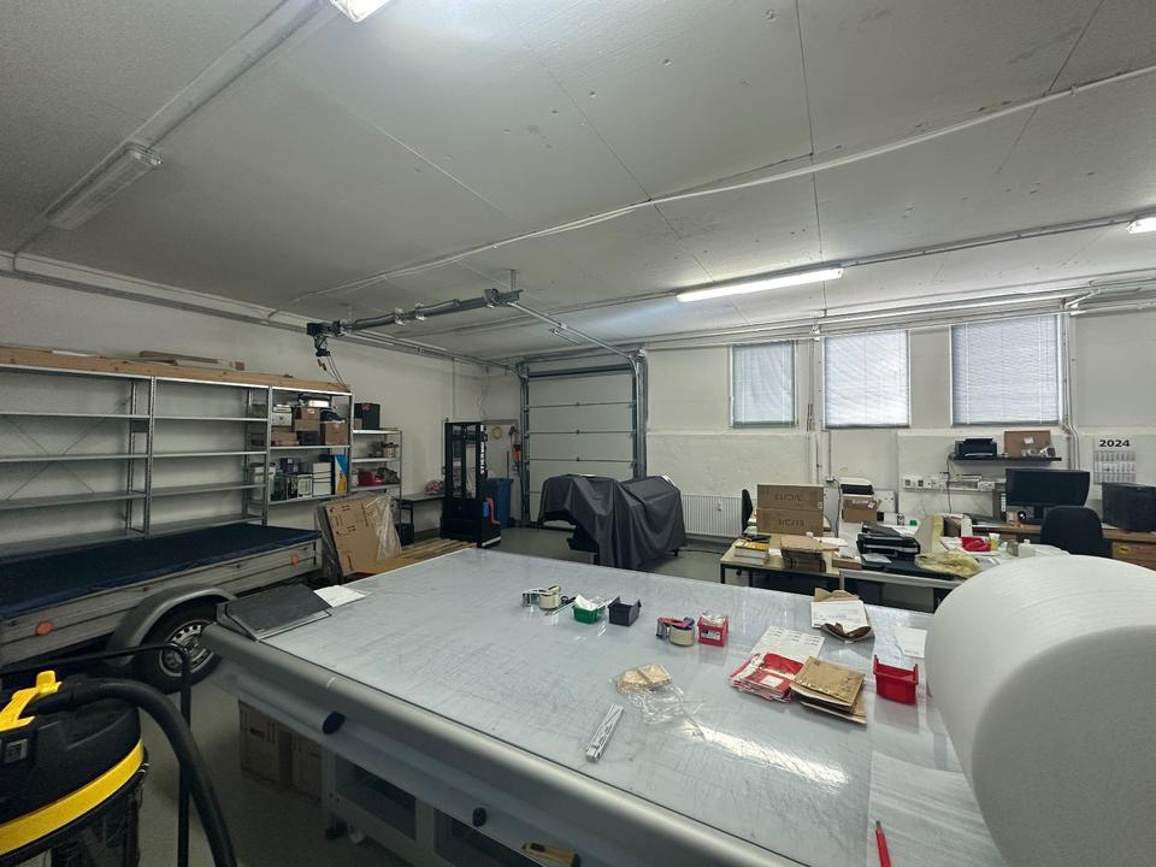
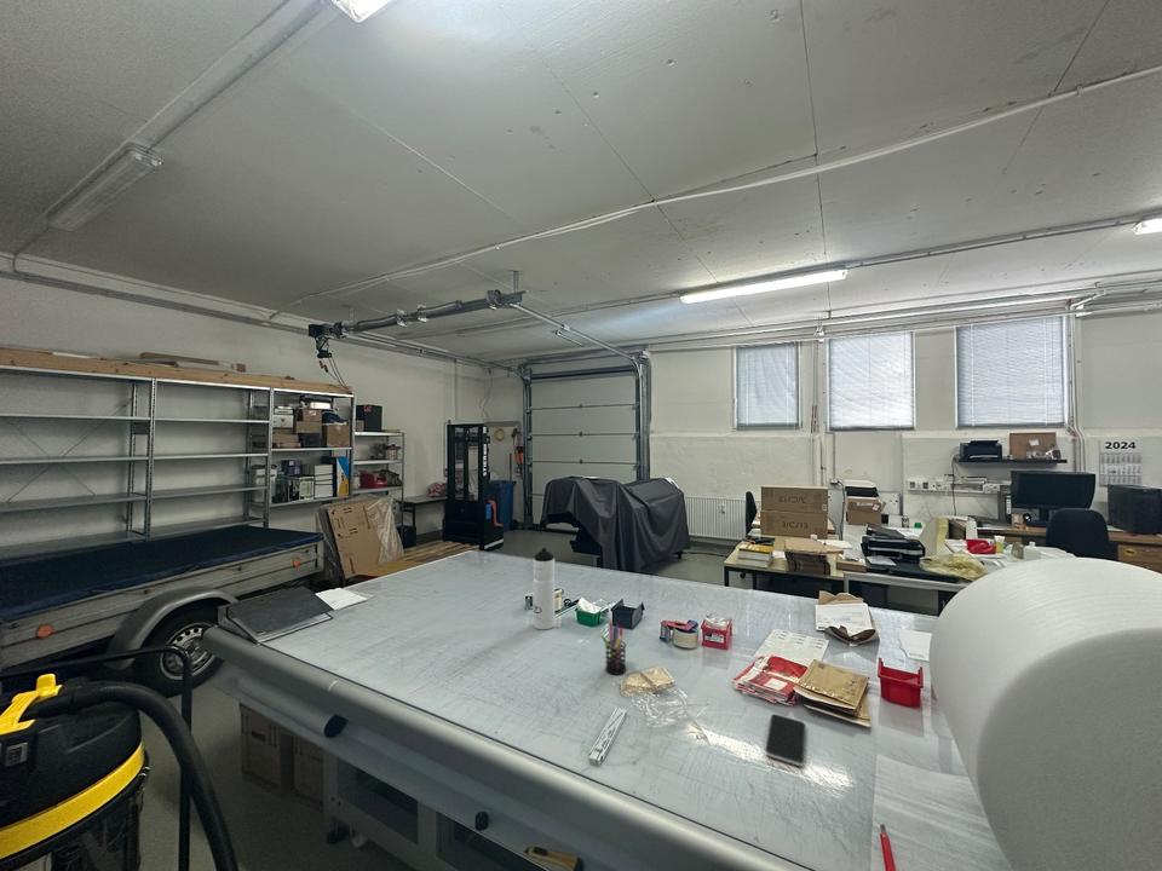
+ water bottle [533,547,556,630]
+ pen holder [599,622,627,676]
+ smartphone [764,713,807,767]
